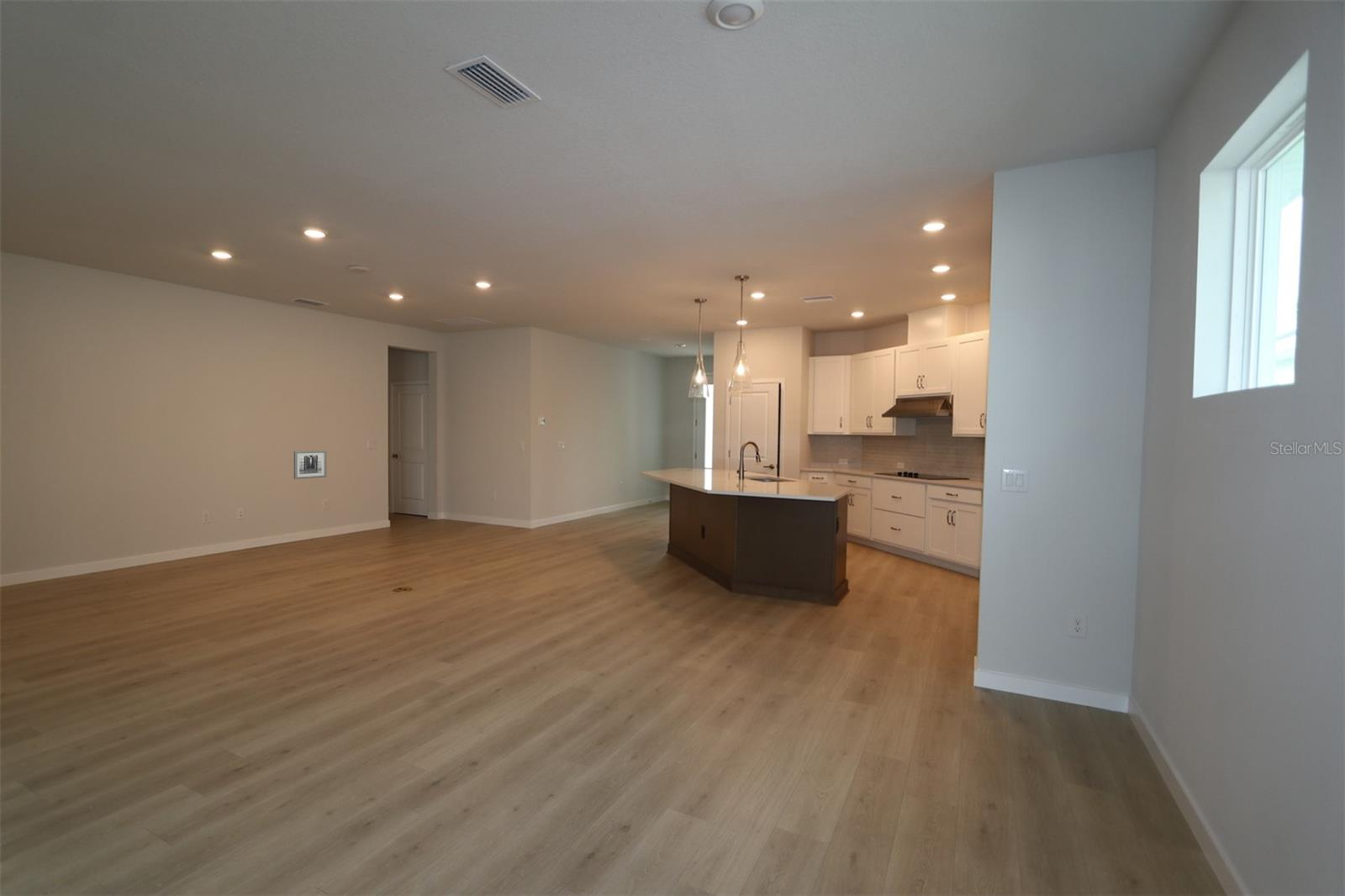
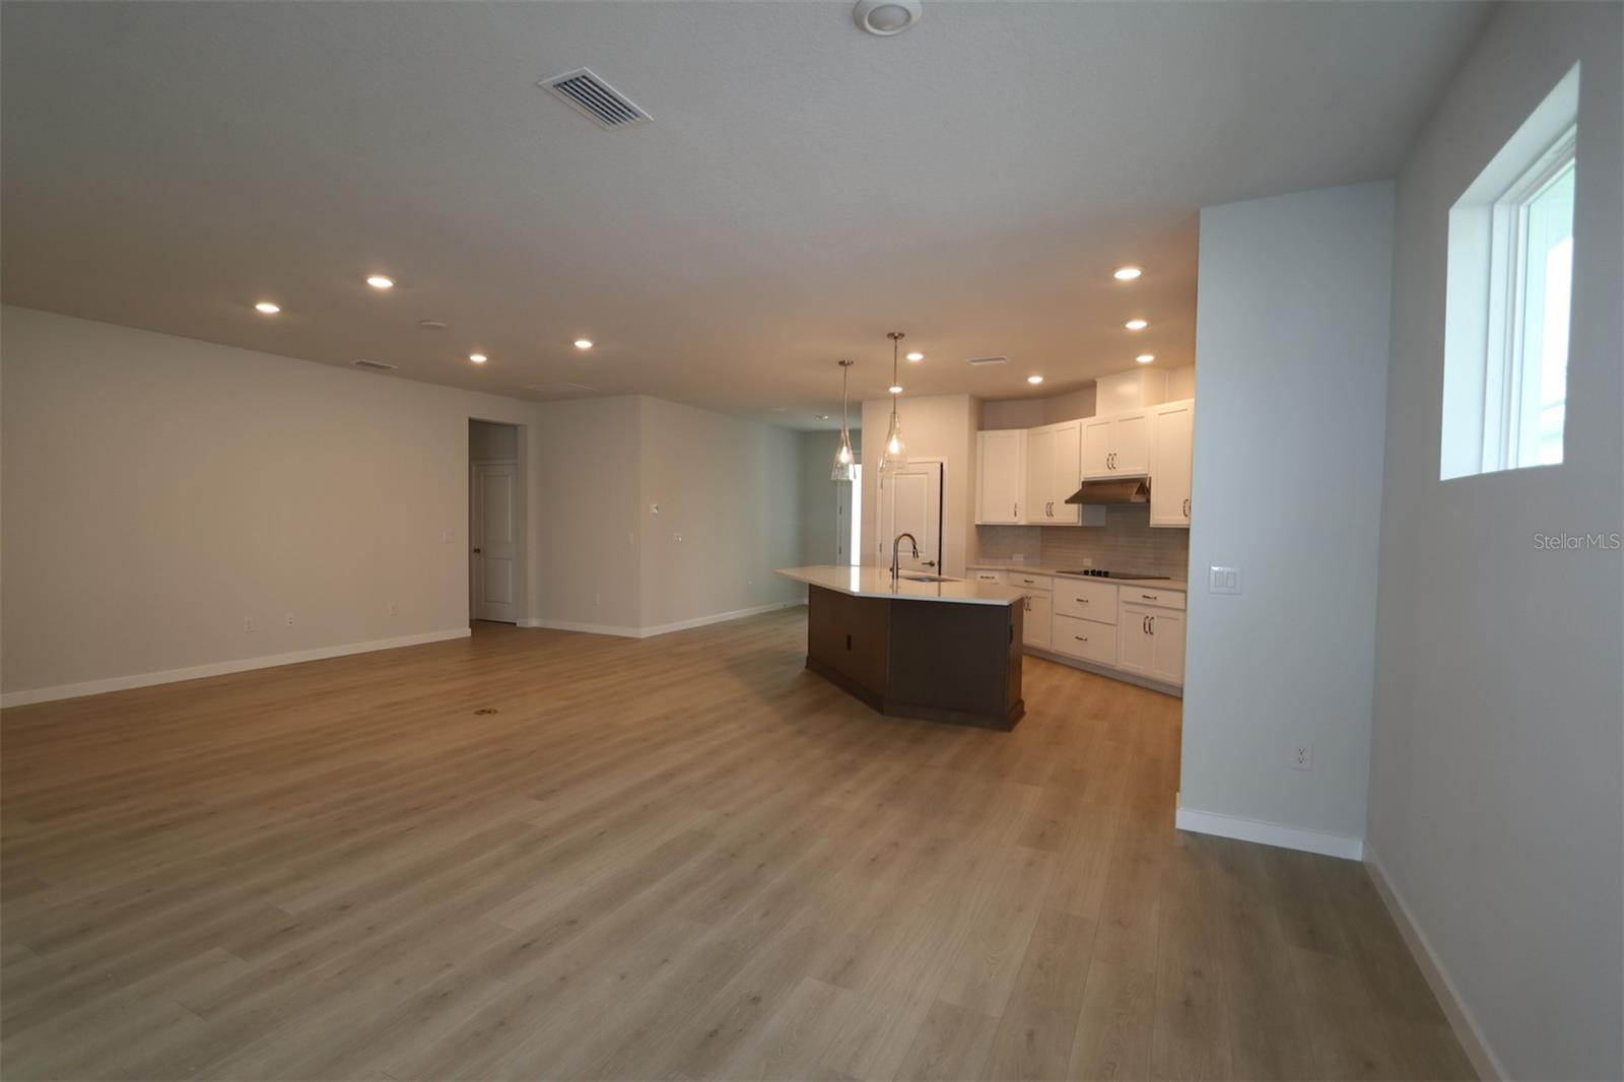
- wall art [293,450,327,480]
